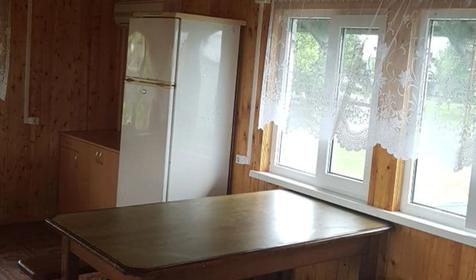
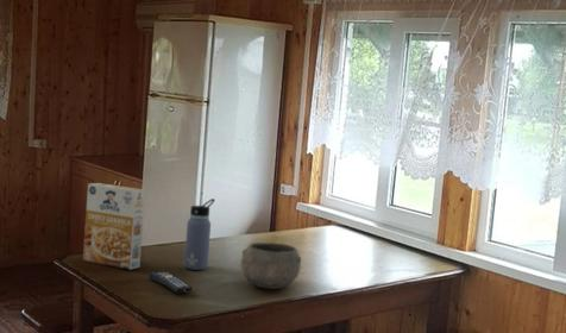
+ remote control [147,270,194,294]
+ cereal box [82,182,146,271]
+ bowl [240,241,302,290]
+ water bottle [183,197,216,271]
